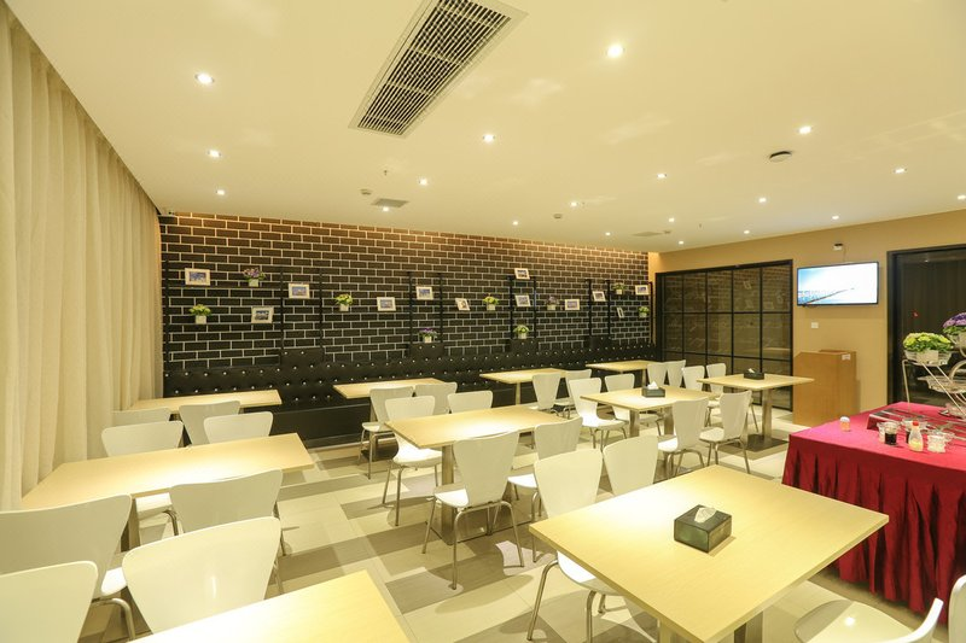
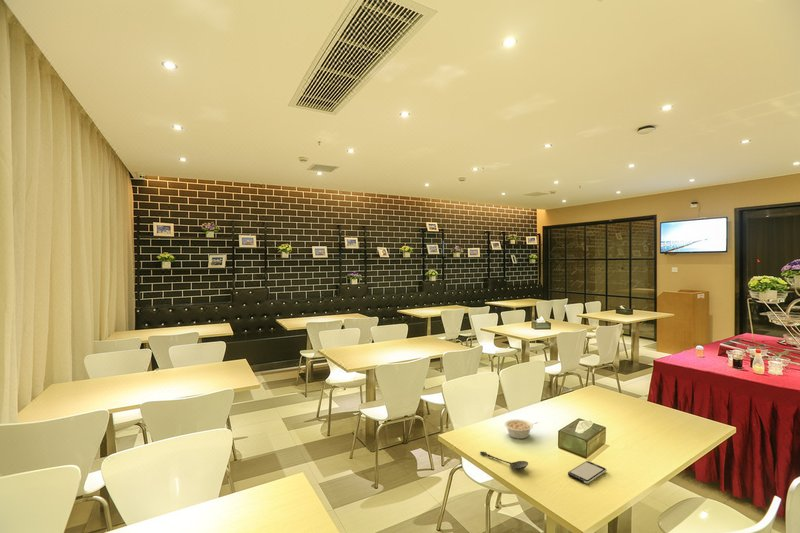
+ spoon [479,451,529,471]
+ smartphone [567,460,608,485]
+ legume [504,418,539,440]
